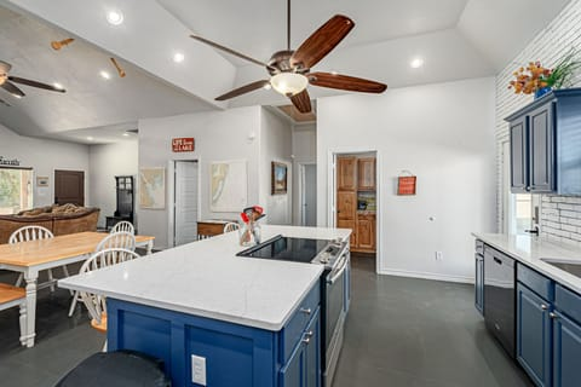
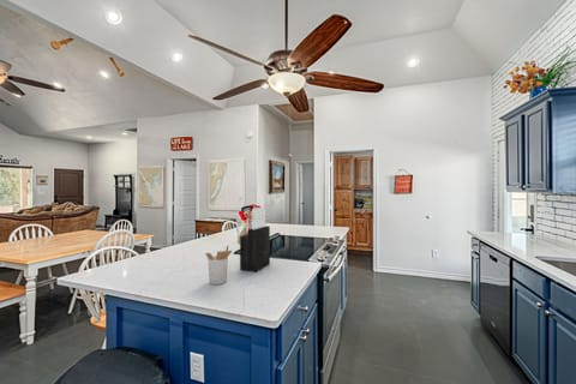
+ knife block [239,206,271,272]
+ utensil holder [204,244,233,286]
